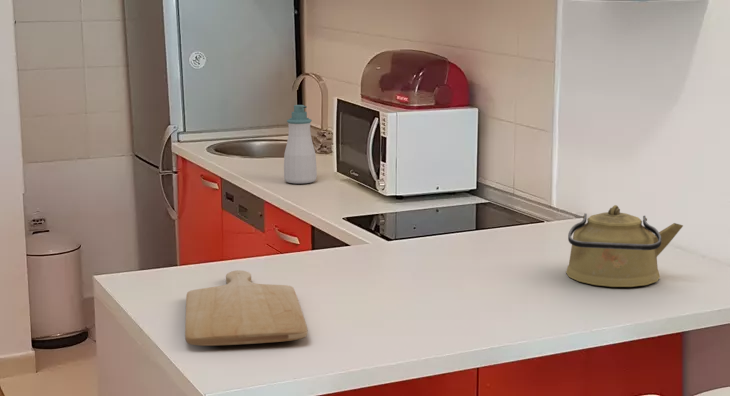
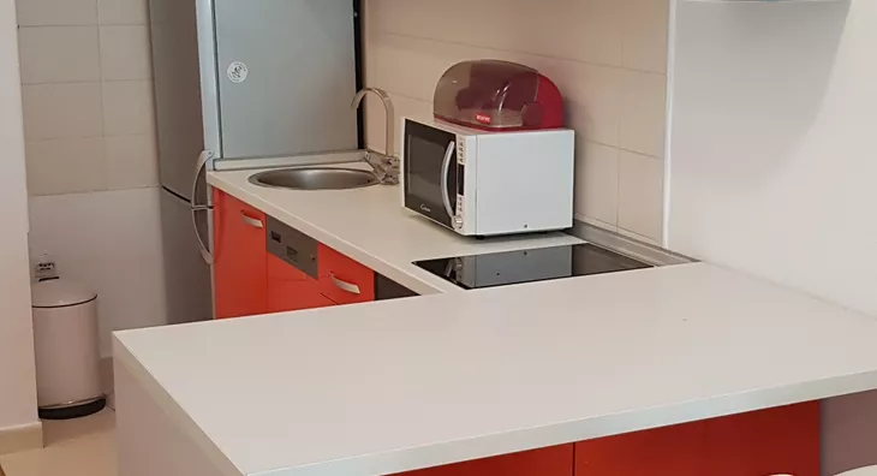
- chopping board [184,269,309,347]
- soap bottle [283,104,318,185]
- kettle [565,204,684,288]
